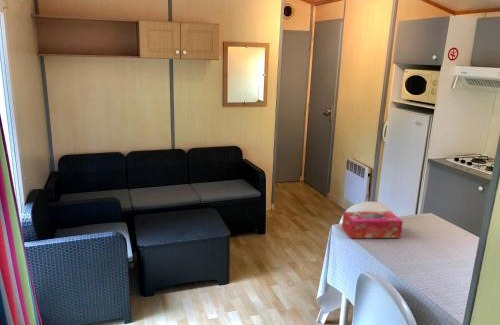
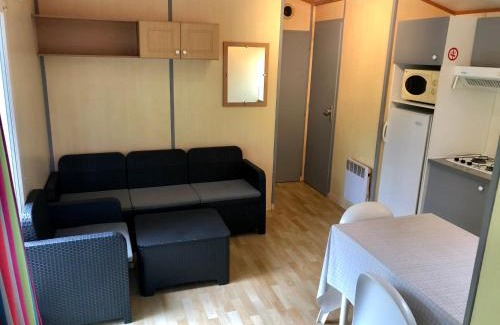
- tissue box [341,210,404,239]
